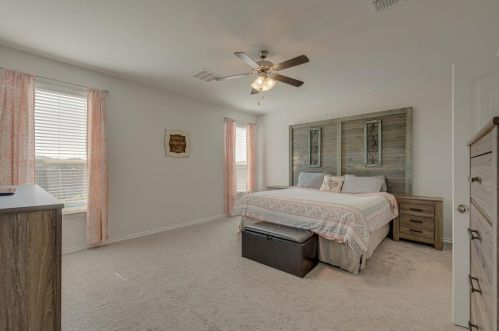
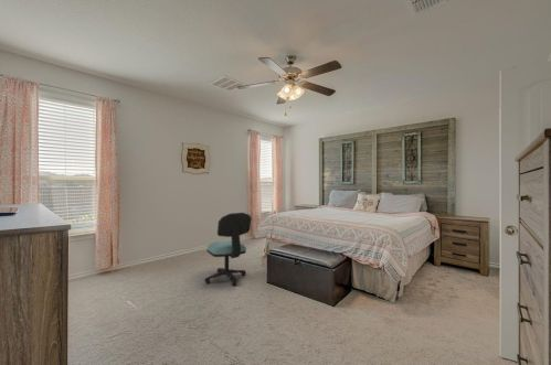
+ office chair [203,212,253,287]
